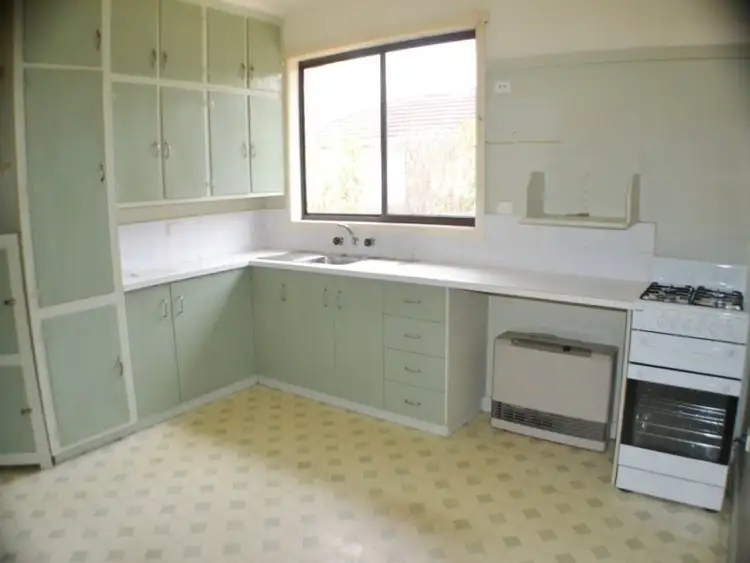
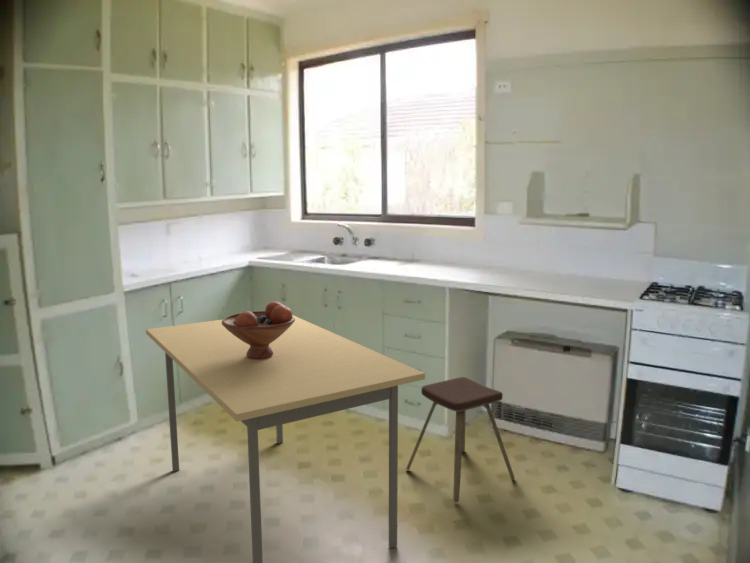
+ music stool [405,376,516,503]
+ dining table [145,314,426,563]
+ fruit bowl [222,300,295,359]
